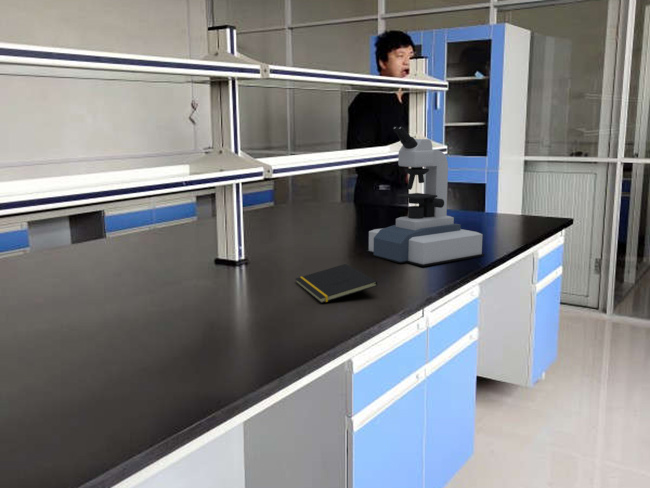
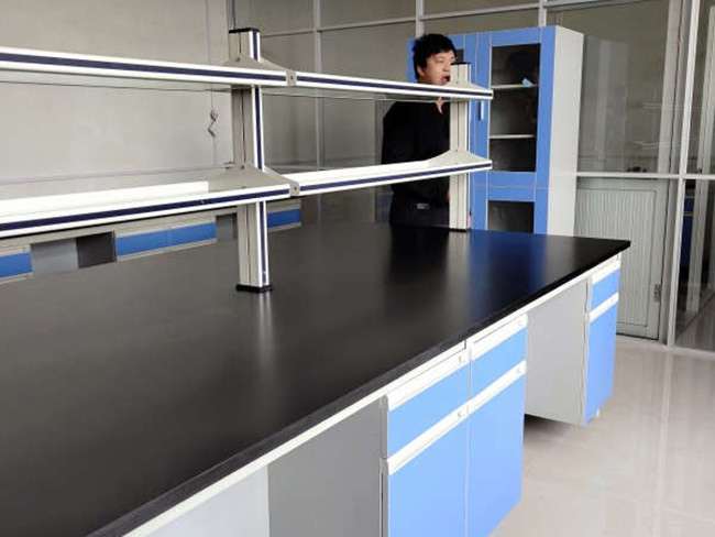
- microscope [365,125,485,267]
- notepad [295,263,378,304]
